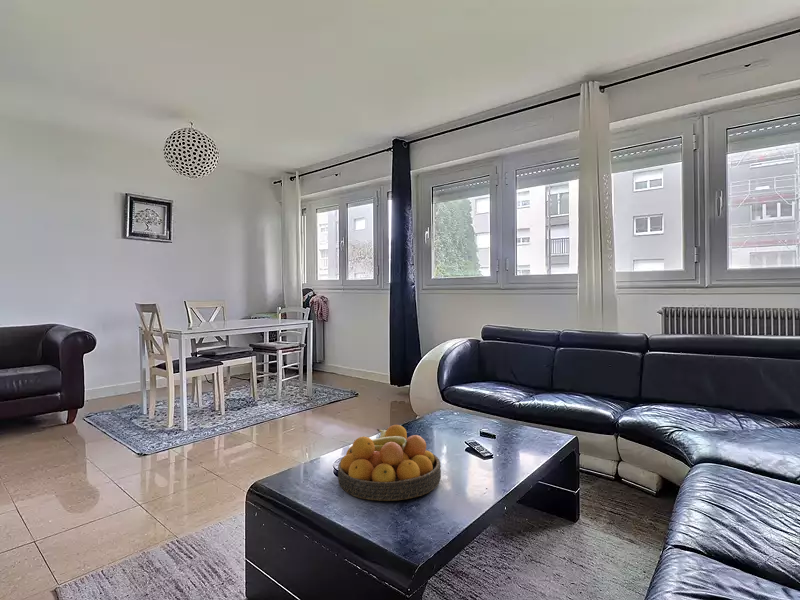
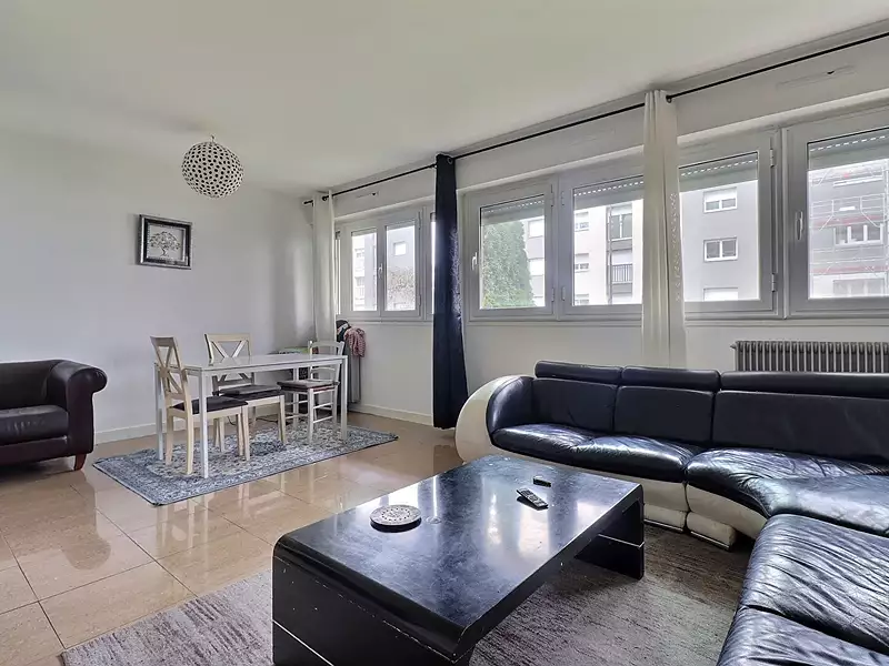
- fruit bowl [337,424,442,502]
